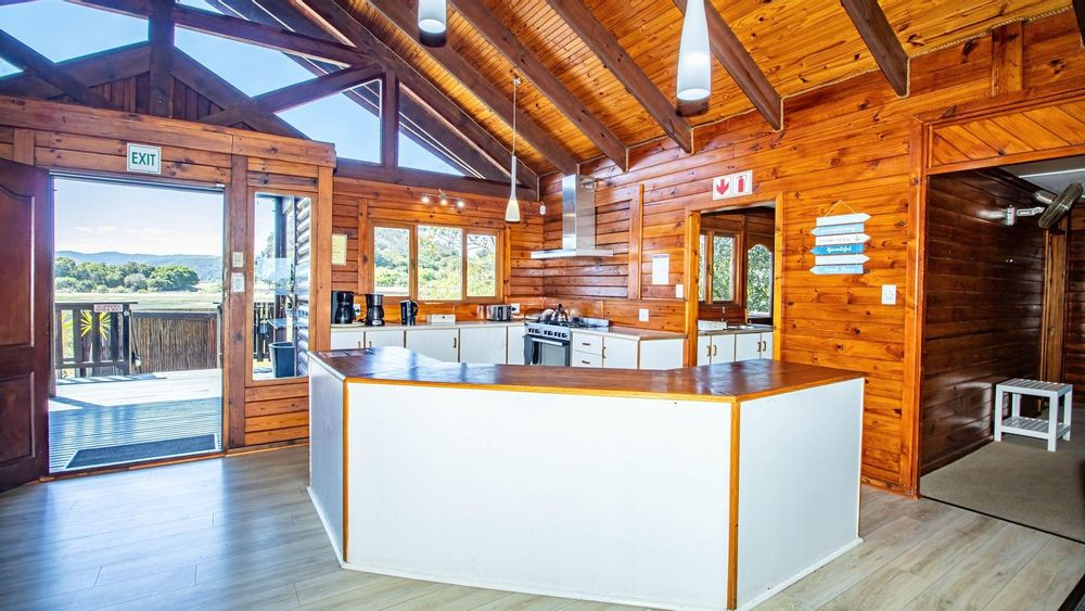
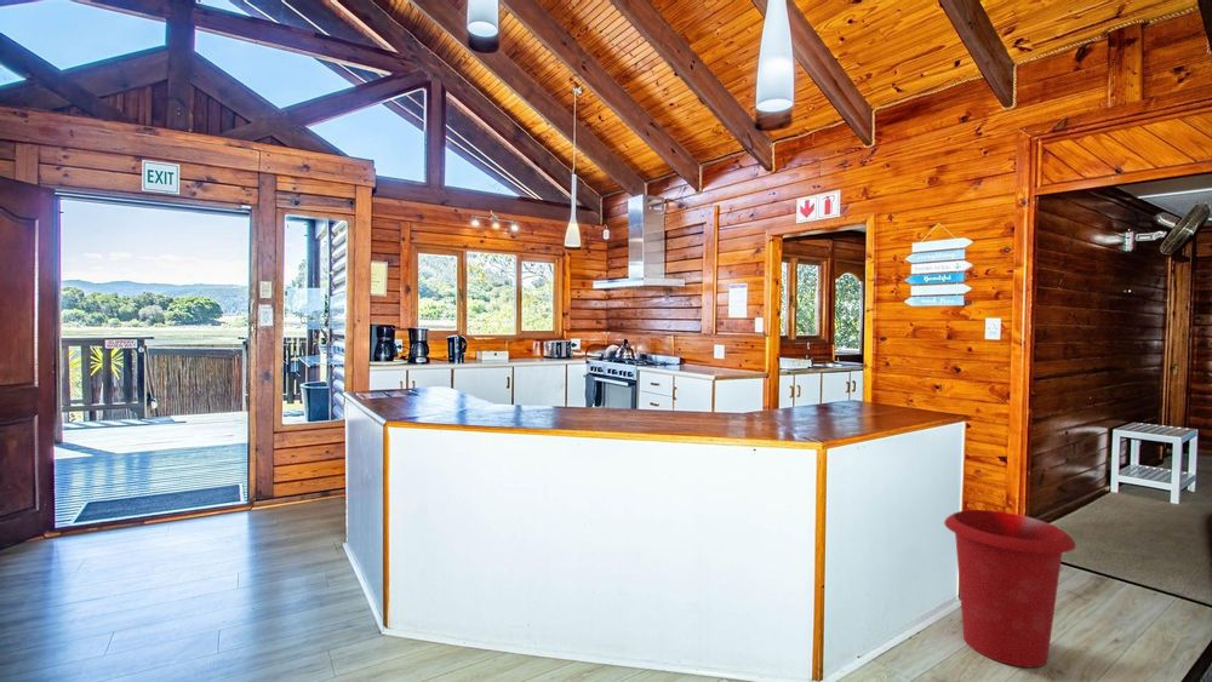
+ waste bin [943,509,1077,669]
